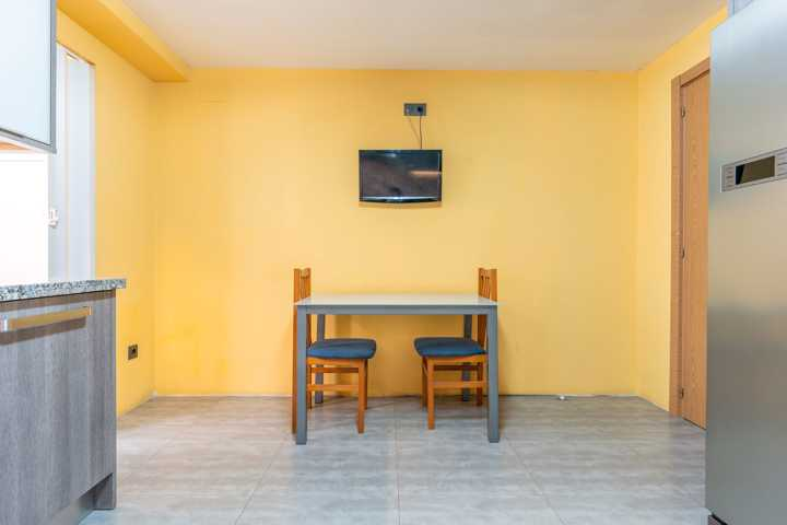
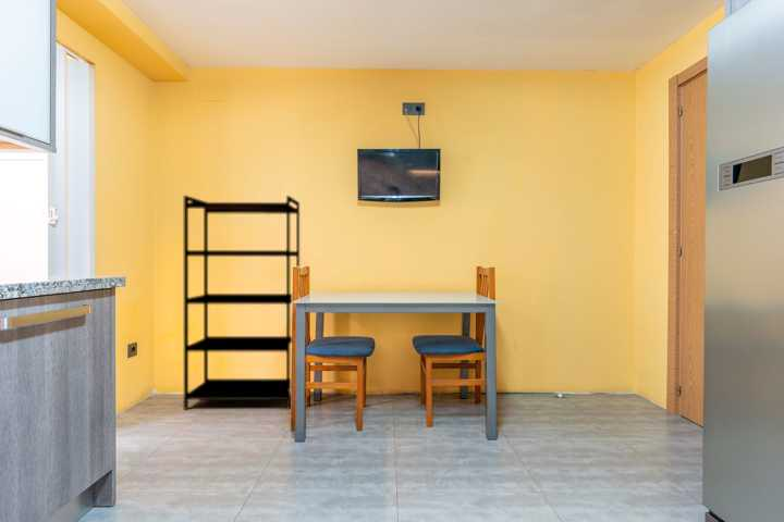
+ shelving unit [183,195,301,411]
